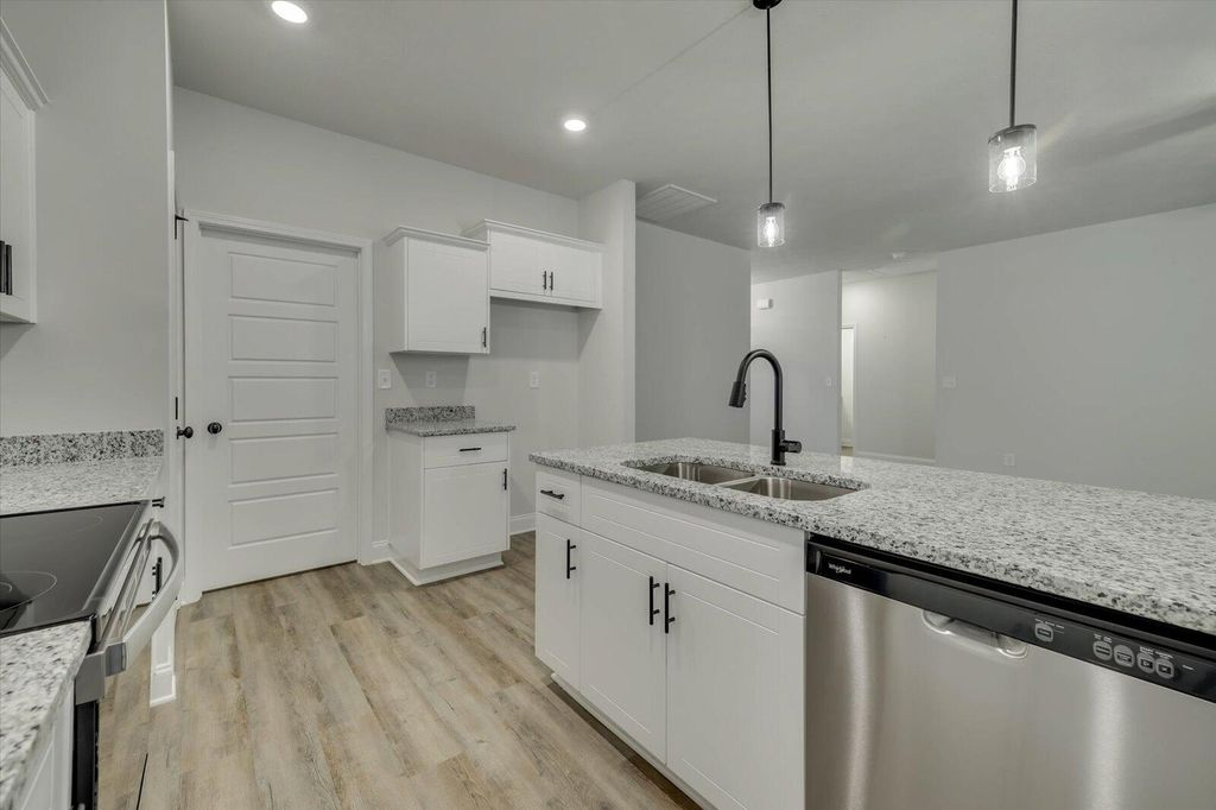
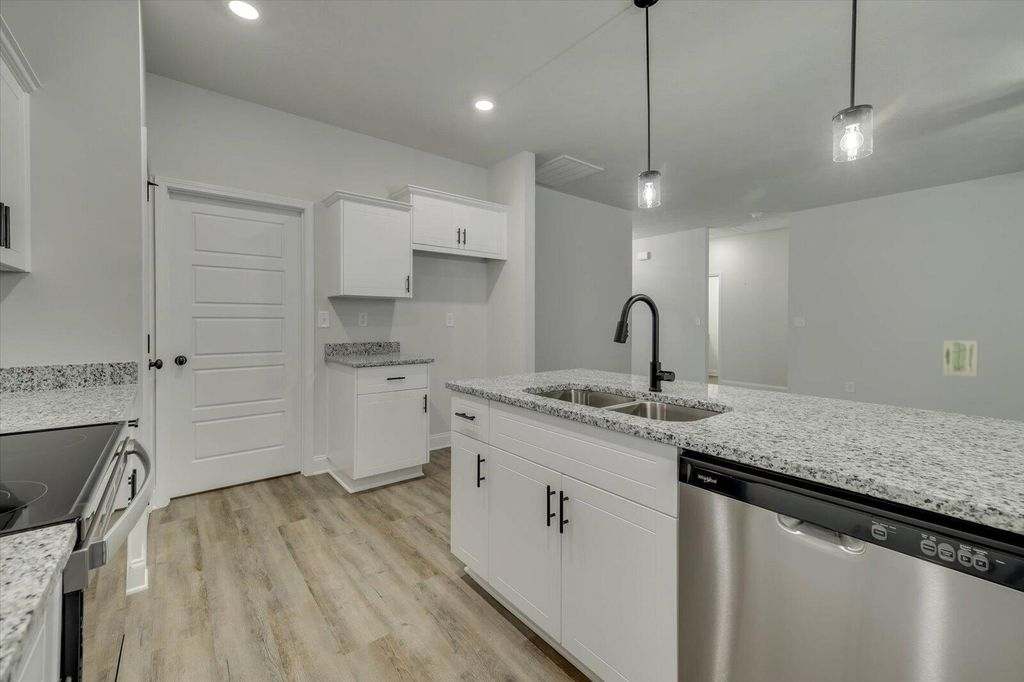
+ wall art [942,339,979,378]
